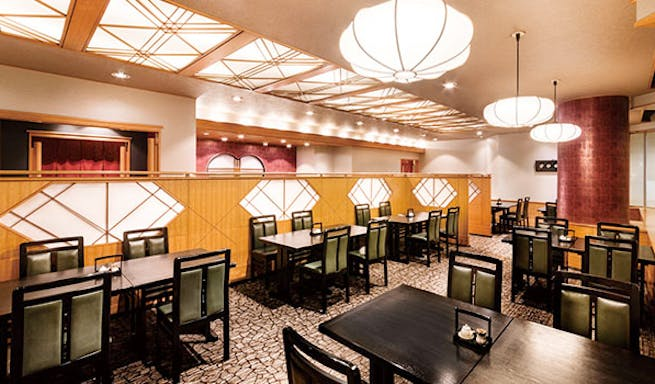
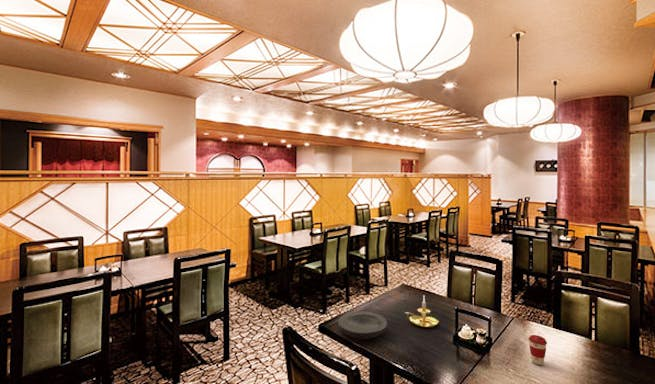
+ plate [337,310,388,340]
+ coffee cup [527,334,548,366]
+ candle holder [404,296,439,328]
